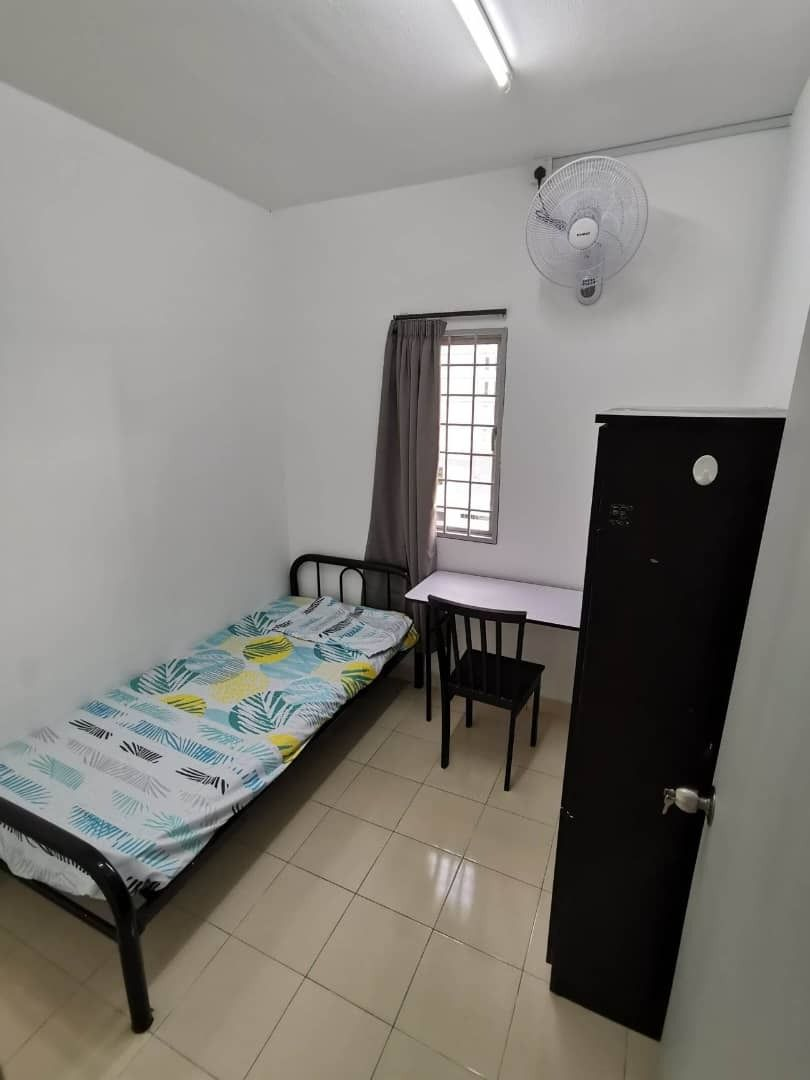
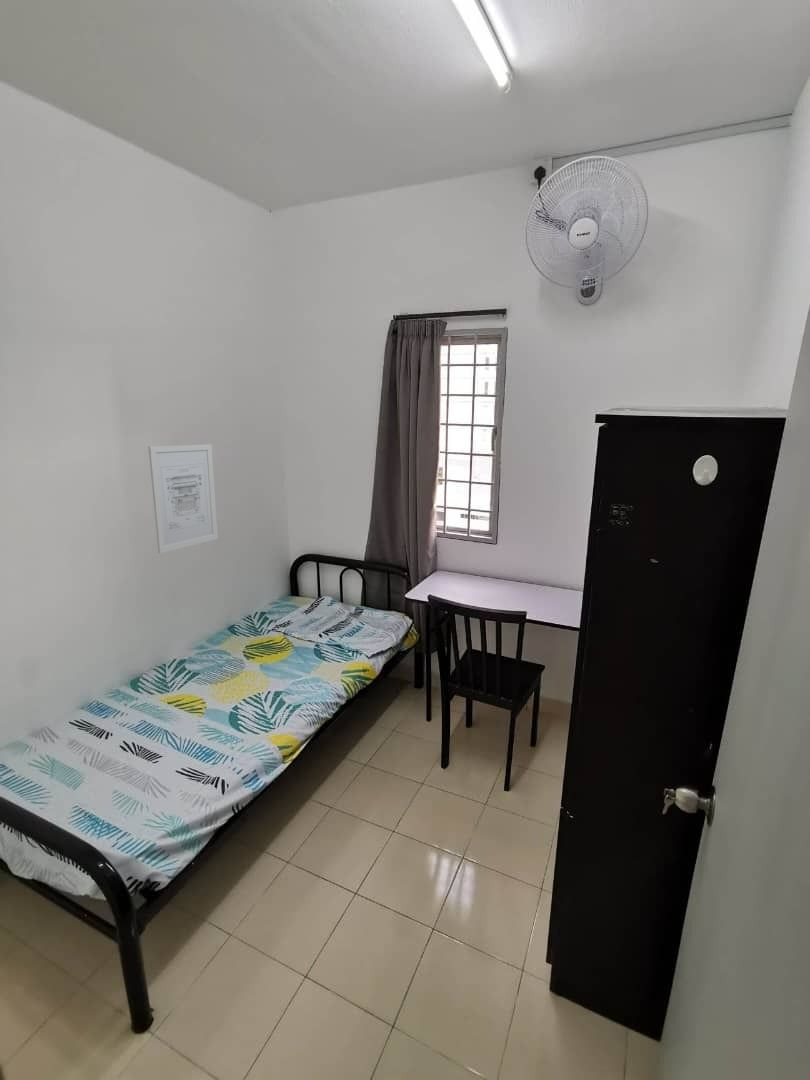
+ wall art [147,443,219,554]
